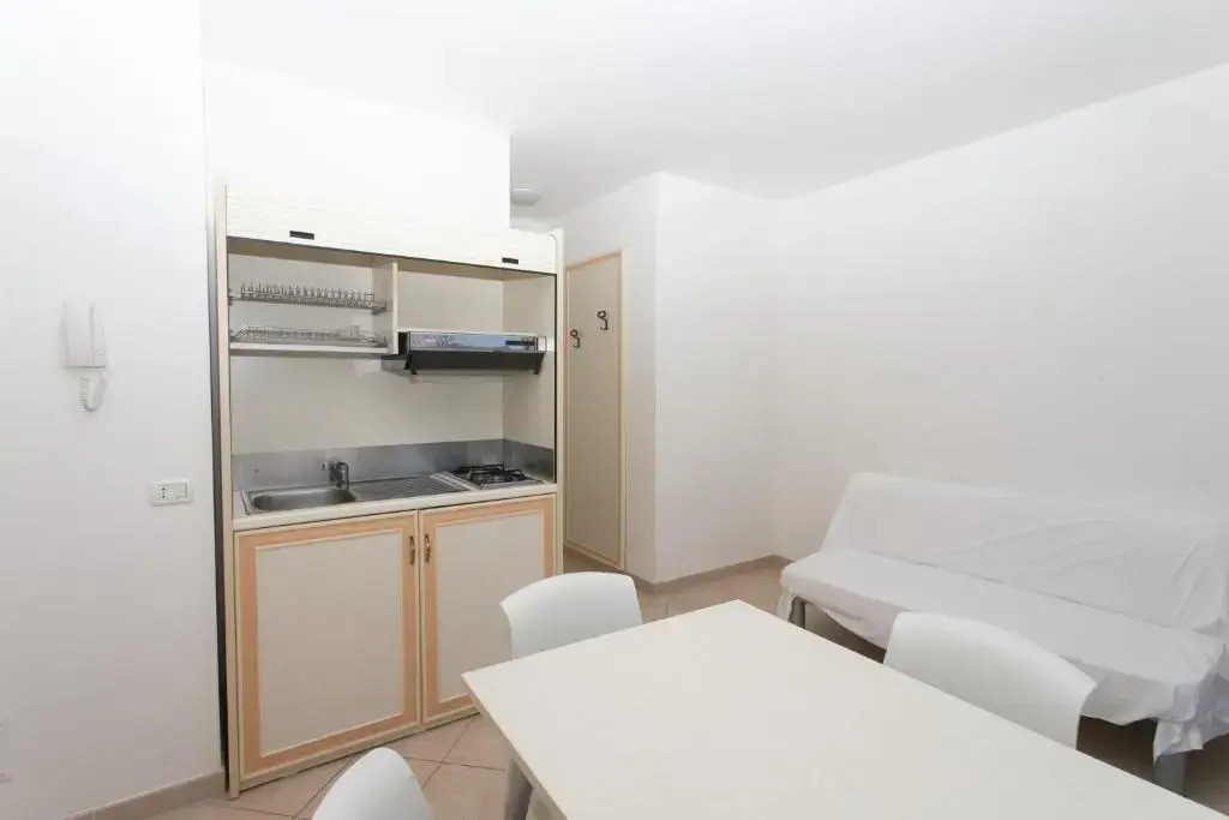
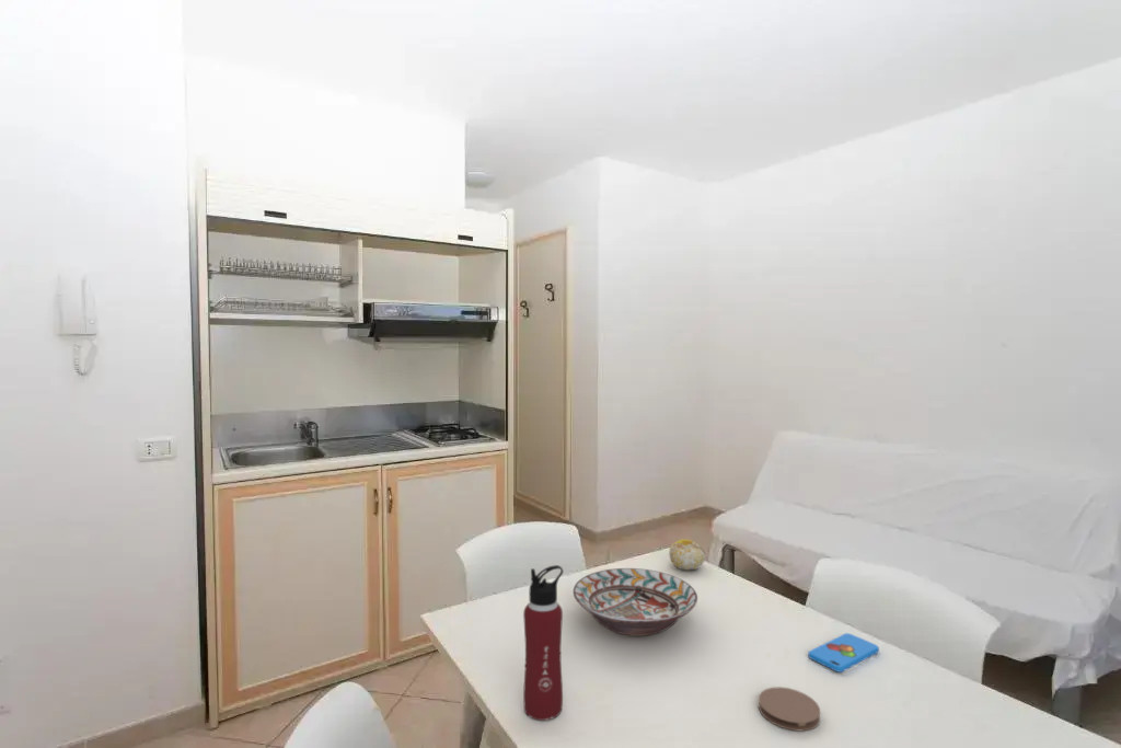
+ coaster [758,686,821,732]
+ decorative bowl [573,567,698,637]
+ smartphone [807,632,880,674]
+ water bottle [522,564,564,722]
+ fruit [668,538,706,572]
